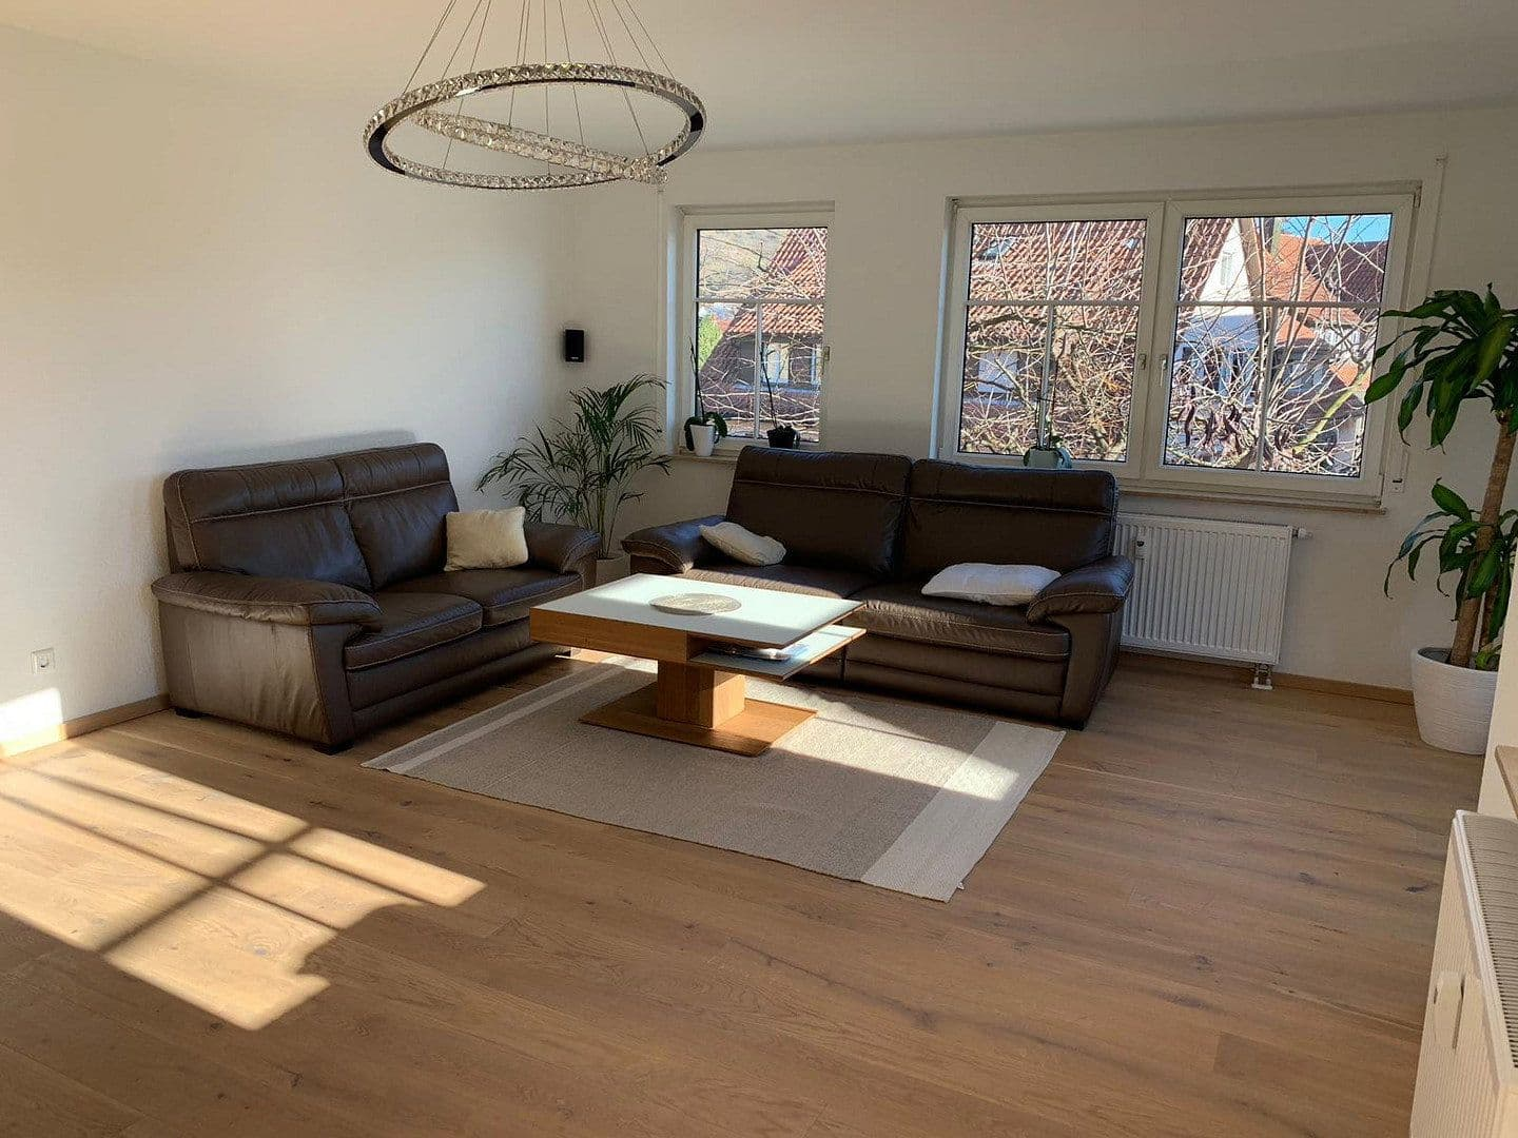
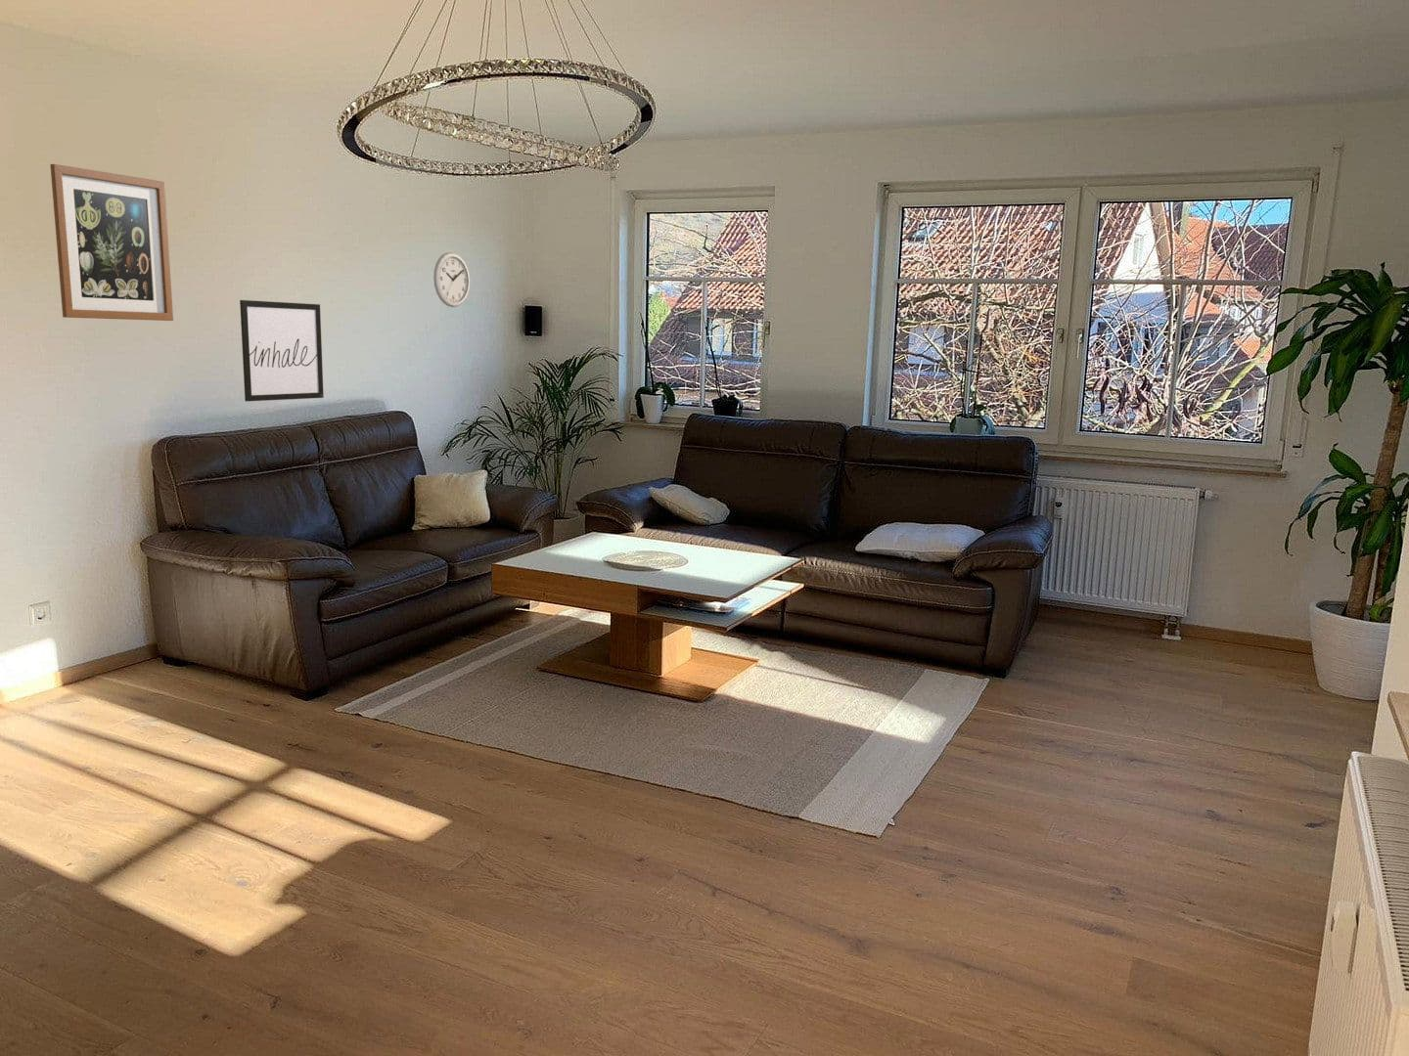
+ wall art [239,299,325,402]
+ wall art [49,163,174,322]
+ wall clock [433,252,470,308]
